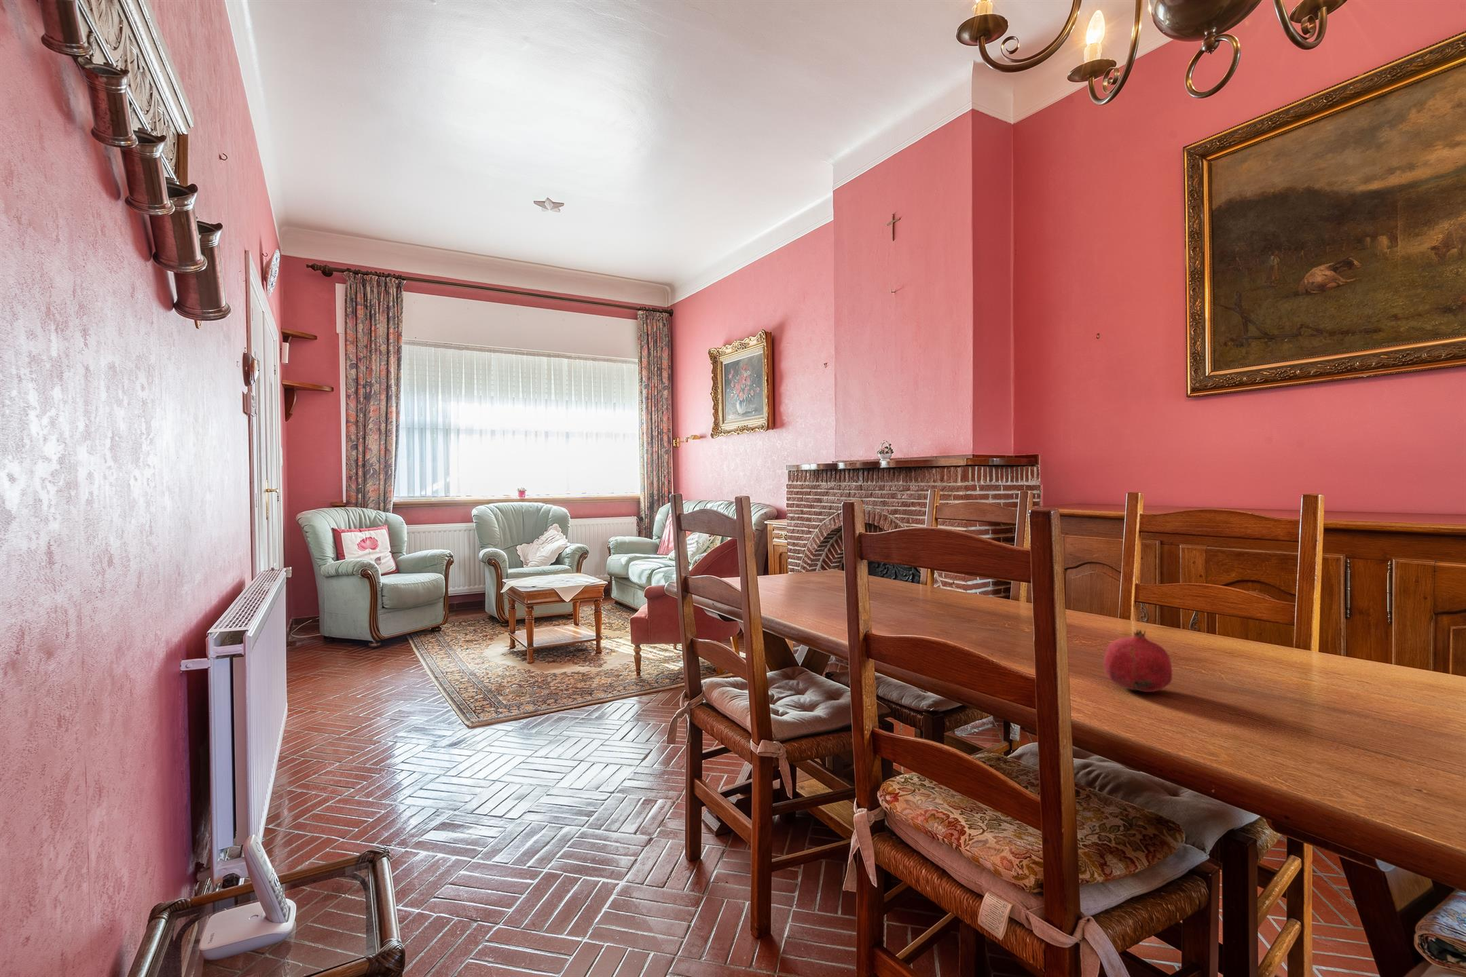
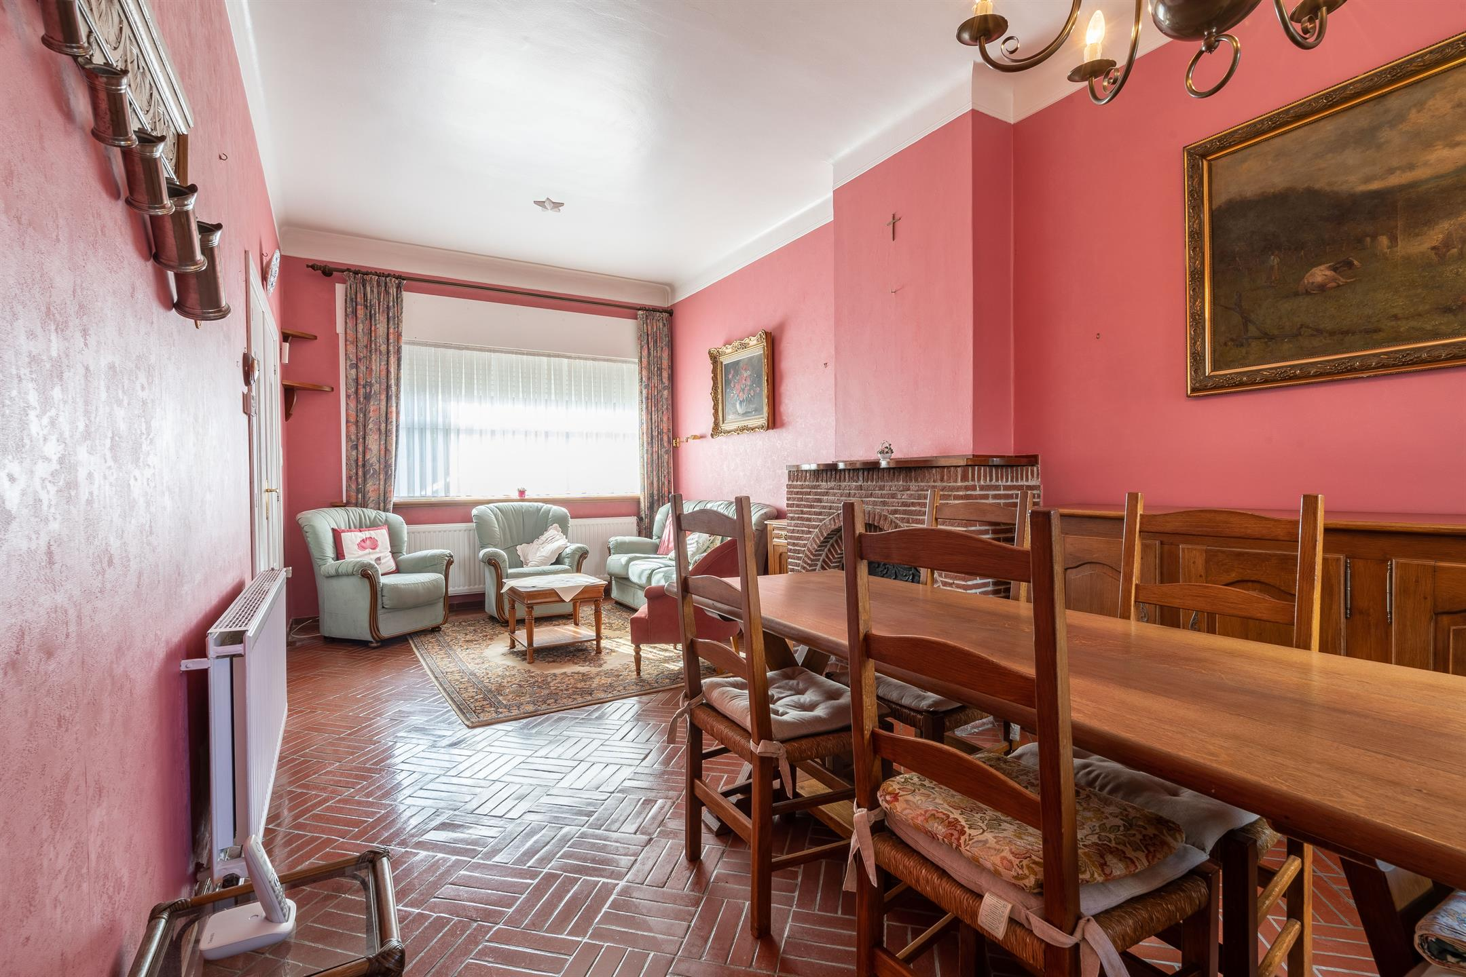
- fruit [1103,629,1173,692]
